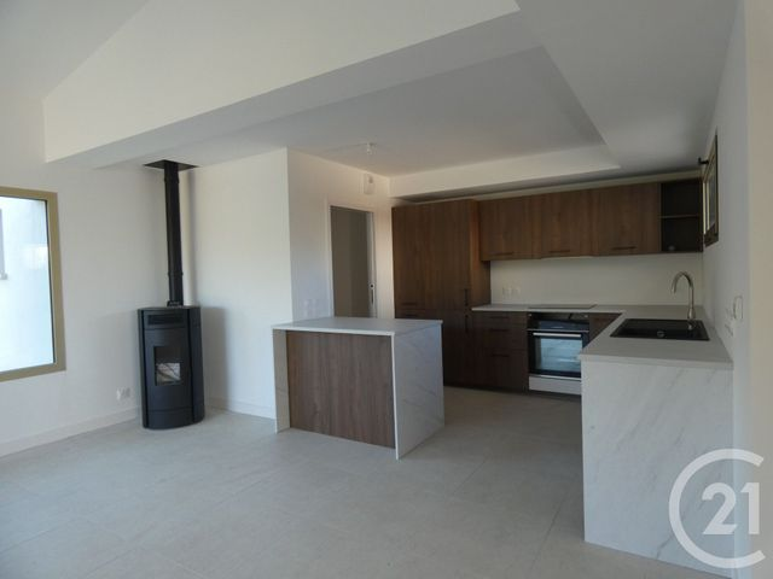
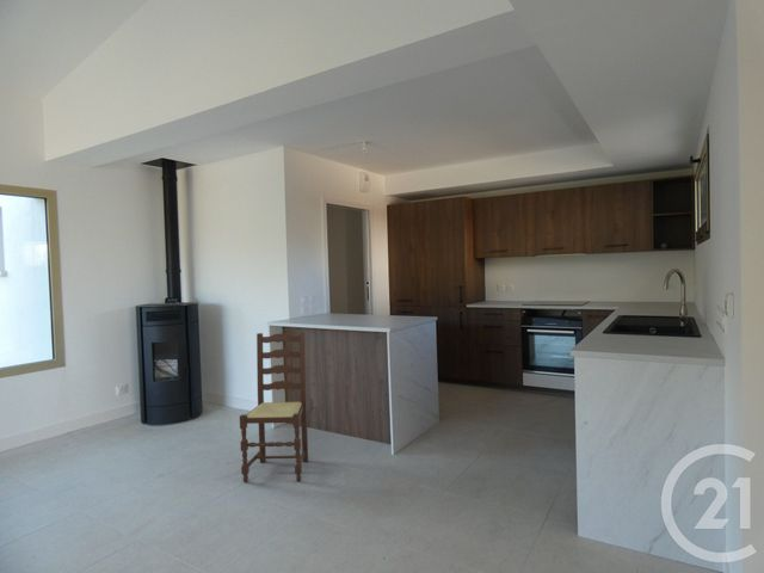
+ dining chair [239,331,309,483]
